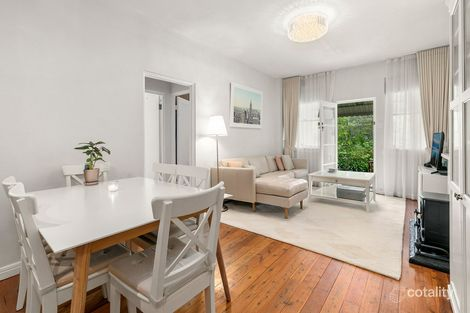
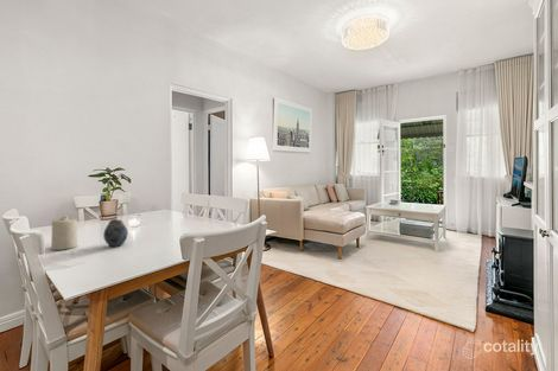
+ teapot [102,218,129,248]
+ candle [50,215,78,251]
